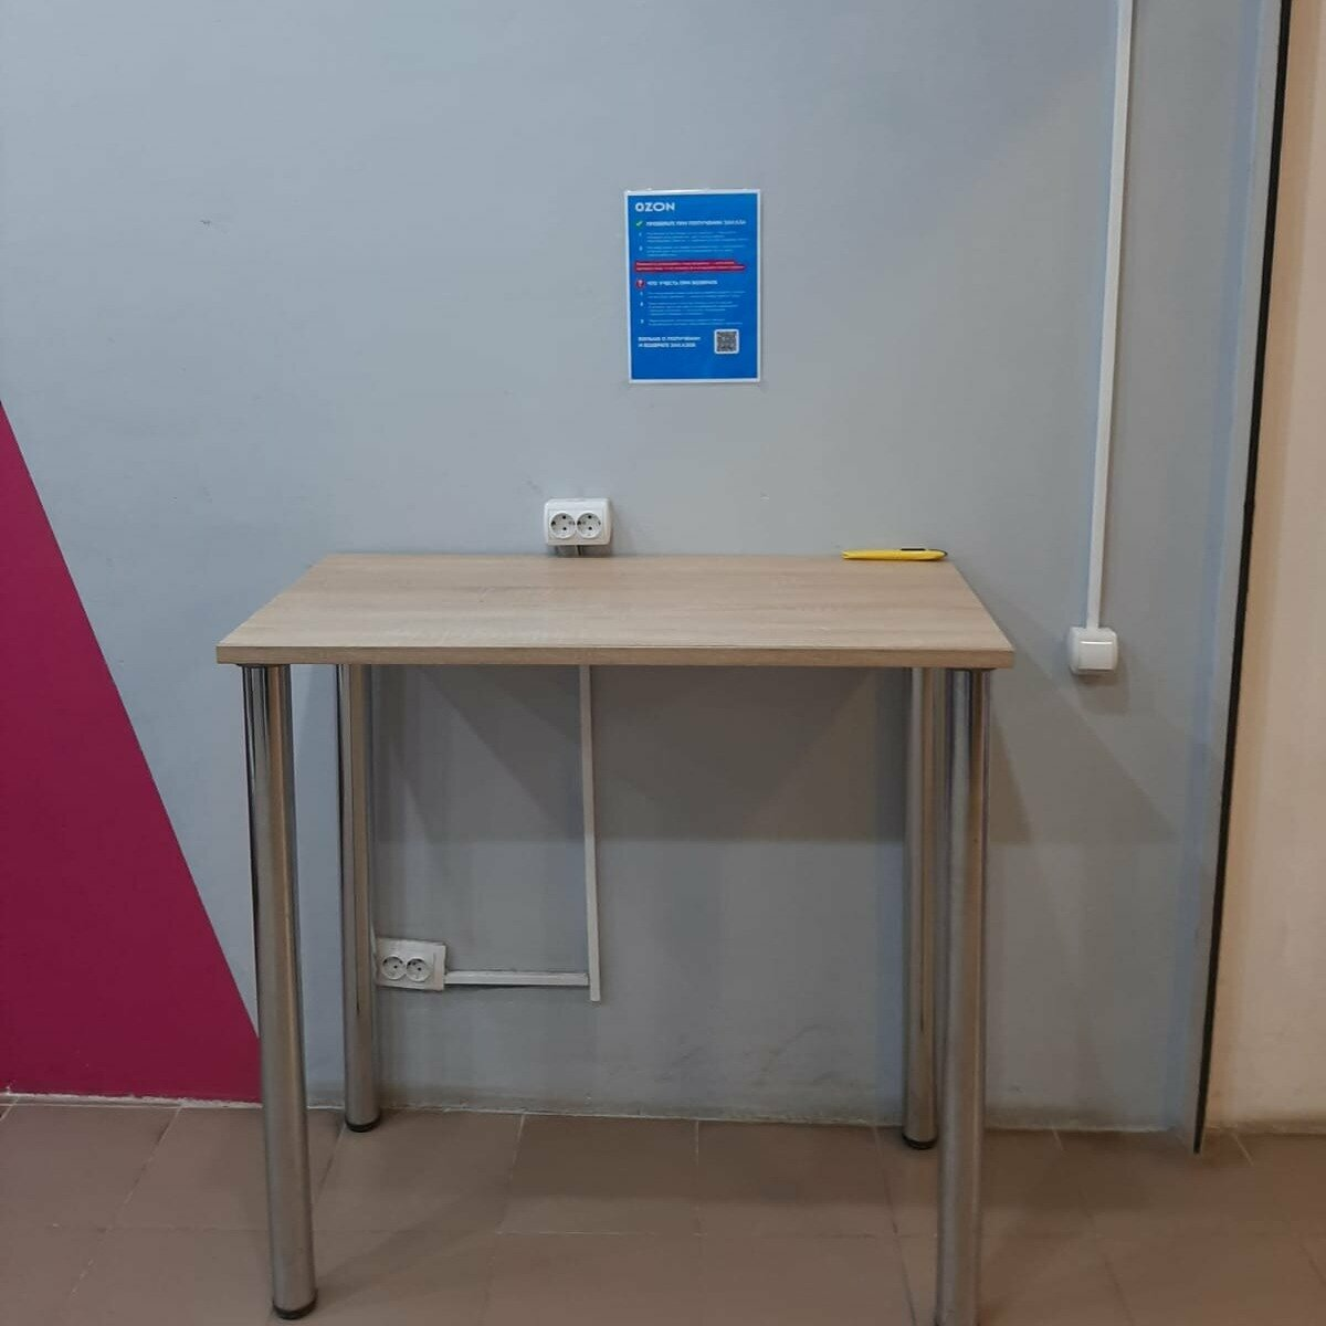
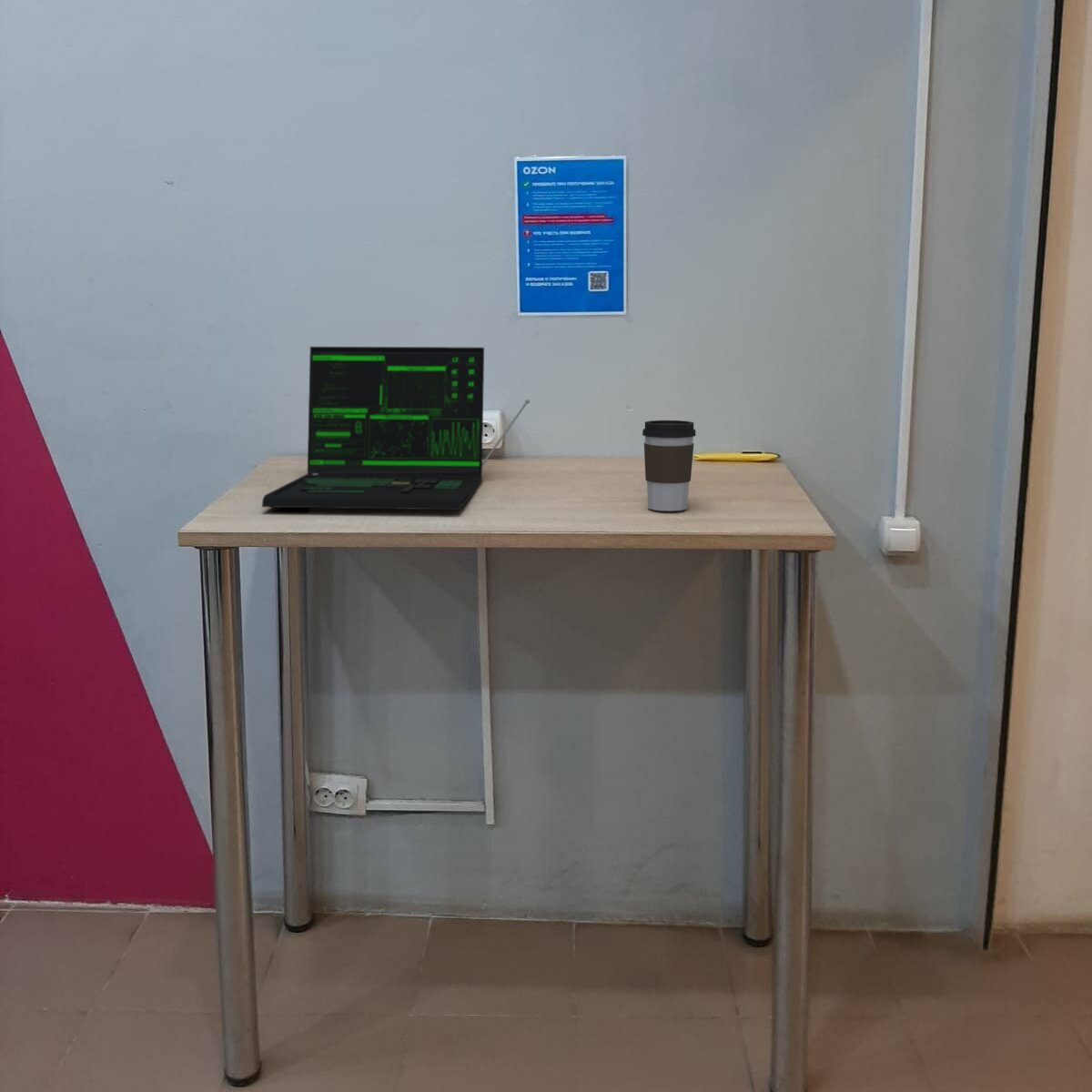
+ laptop [261,346,531,511]
+ coffee cup [642,420,696,512]
